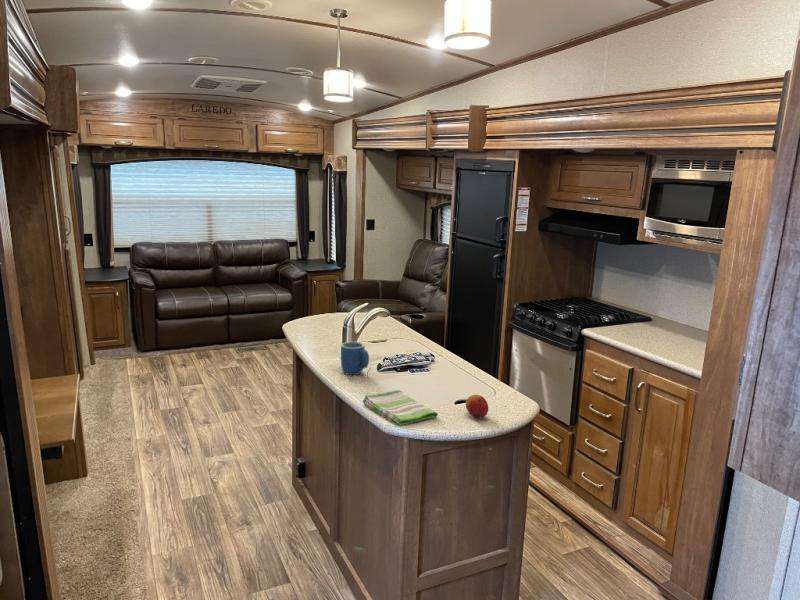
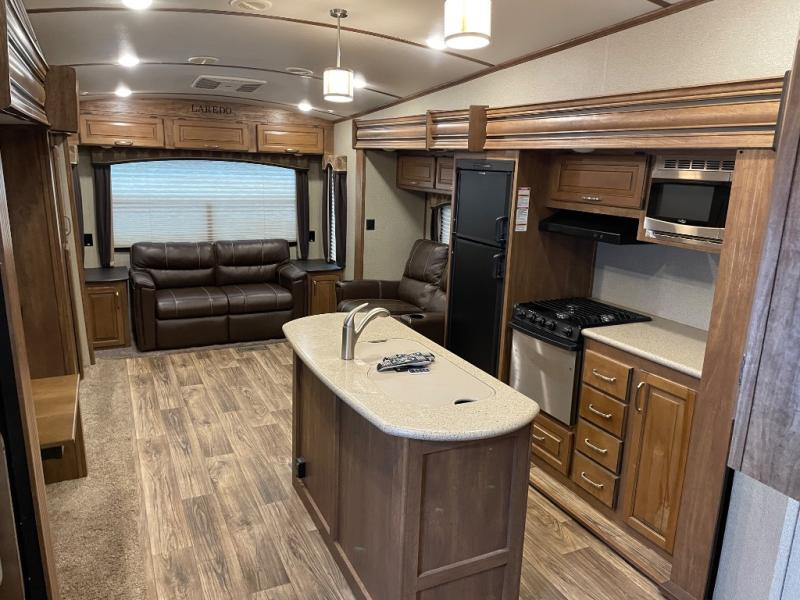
- mug [340,341,370,376]
- fruit [465,394,489,419]
- dish towel [362,389,439,427]
